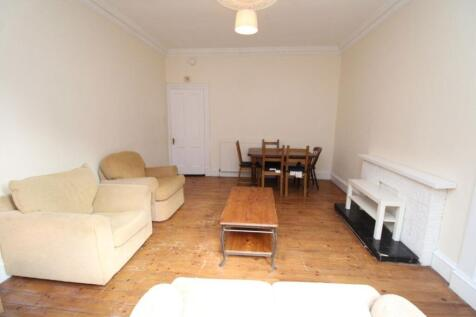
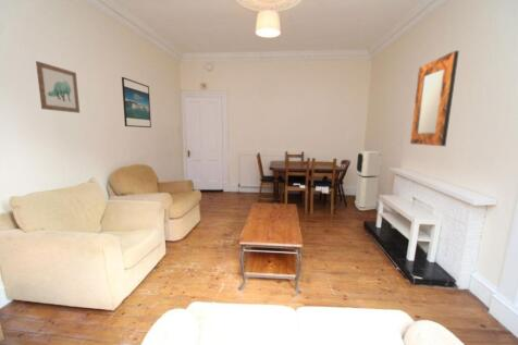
+ wall art [35,60,81,114]
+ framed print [121,76,152,128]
+ home mirror [409,50,460,147]
+ air purifier [354,150,382,211]
